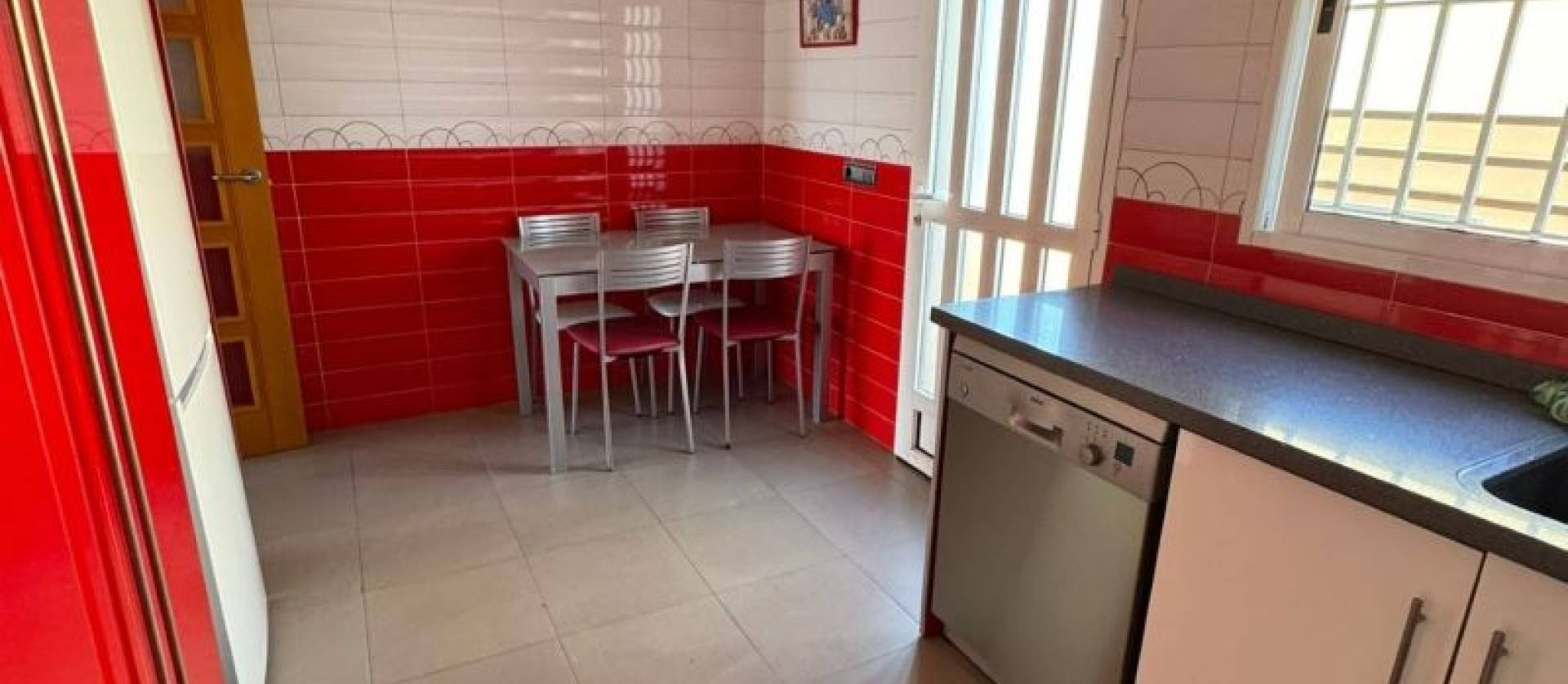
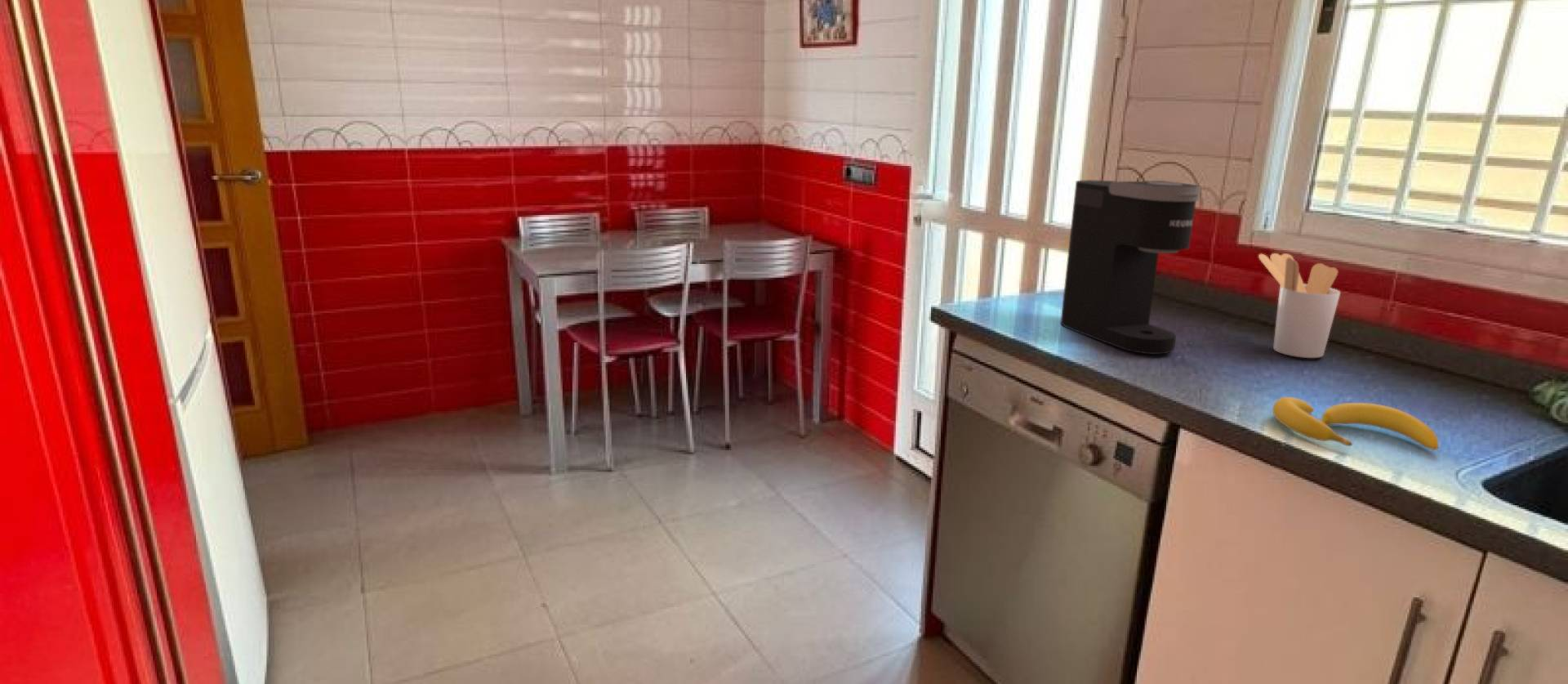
+ coffee maker [1060,179,1202,355]
+ banana [1272,396,1440,451]
+ utensil holder [1258,253,1341,359]
